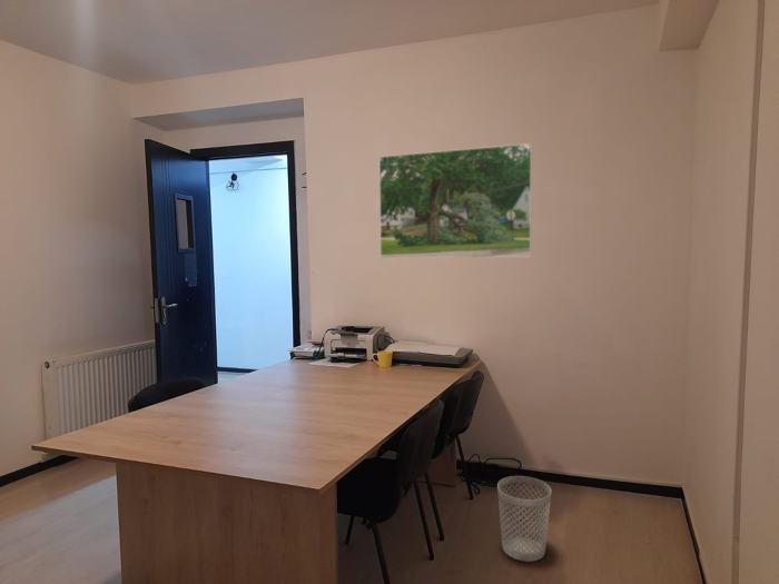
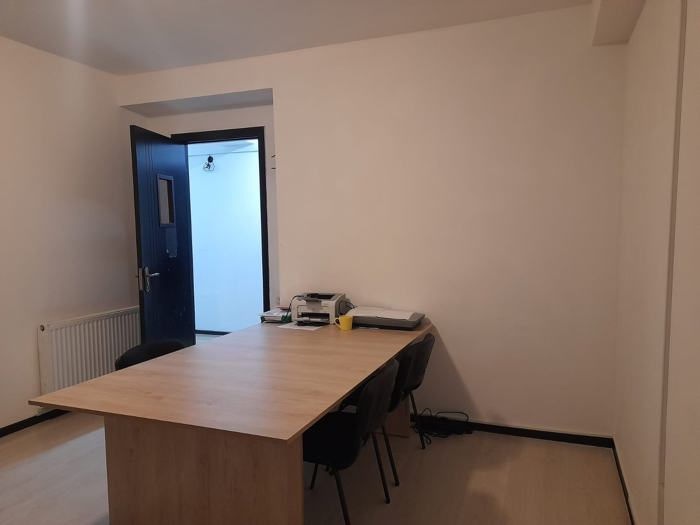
- wastebasket [496,475,552,563]
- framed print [378,142,533,259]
